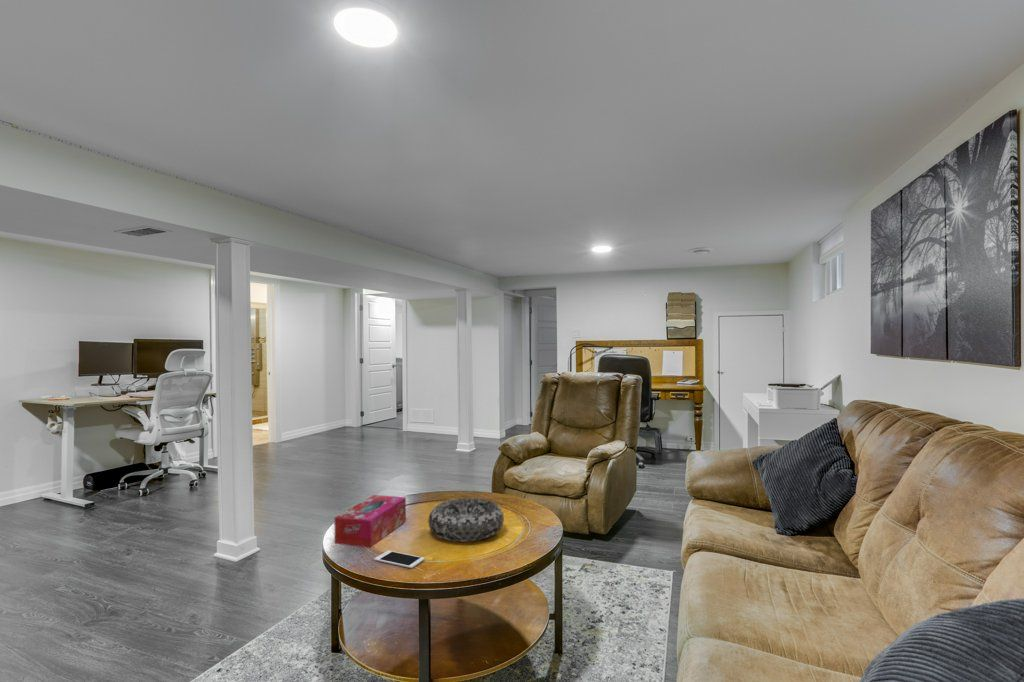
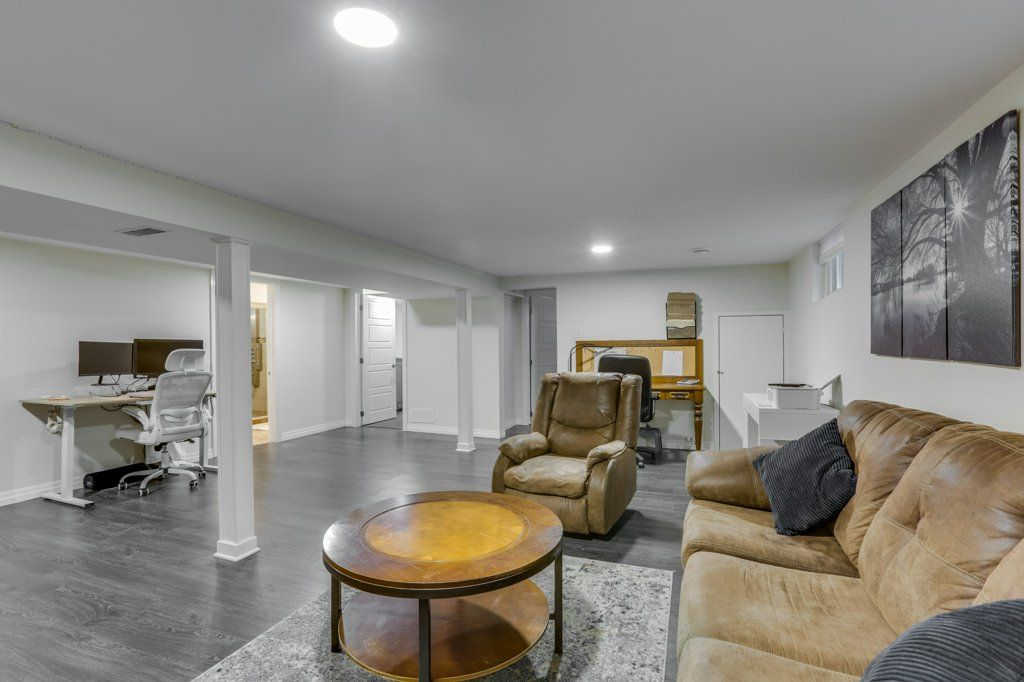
- decorative bowl [427,497,505,543]
- tissue box [334,494,407,548]
- cell phone [373,550,426,569]
